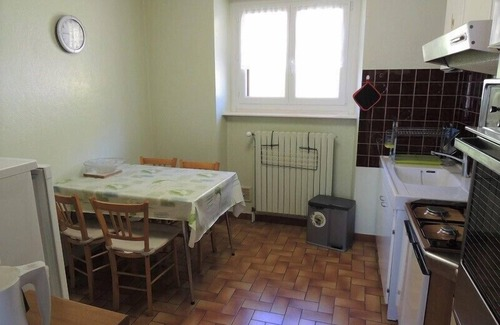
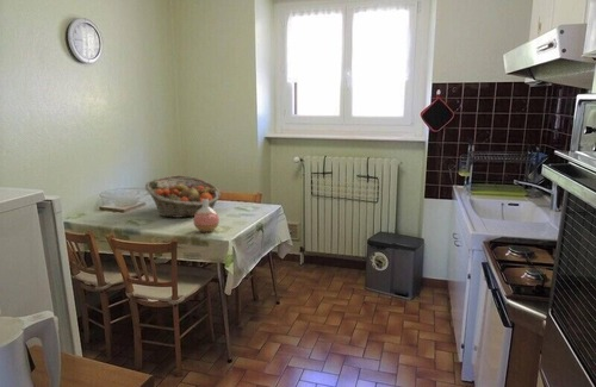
+ vase [192,199,221,233]
+ fruit basket [144,174,222,219]
